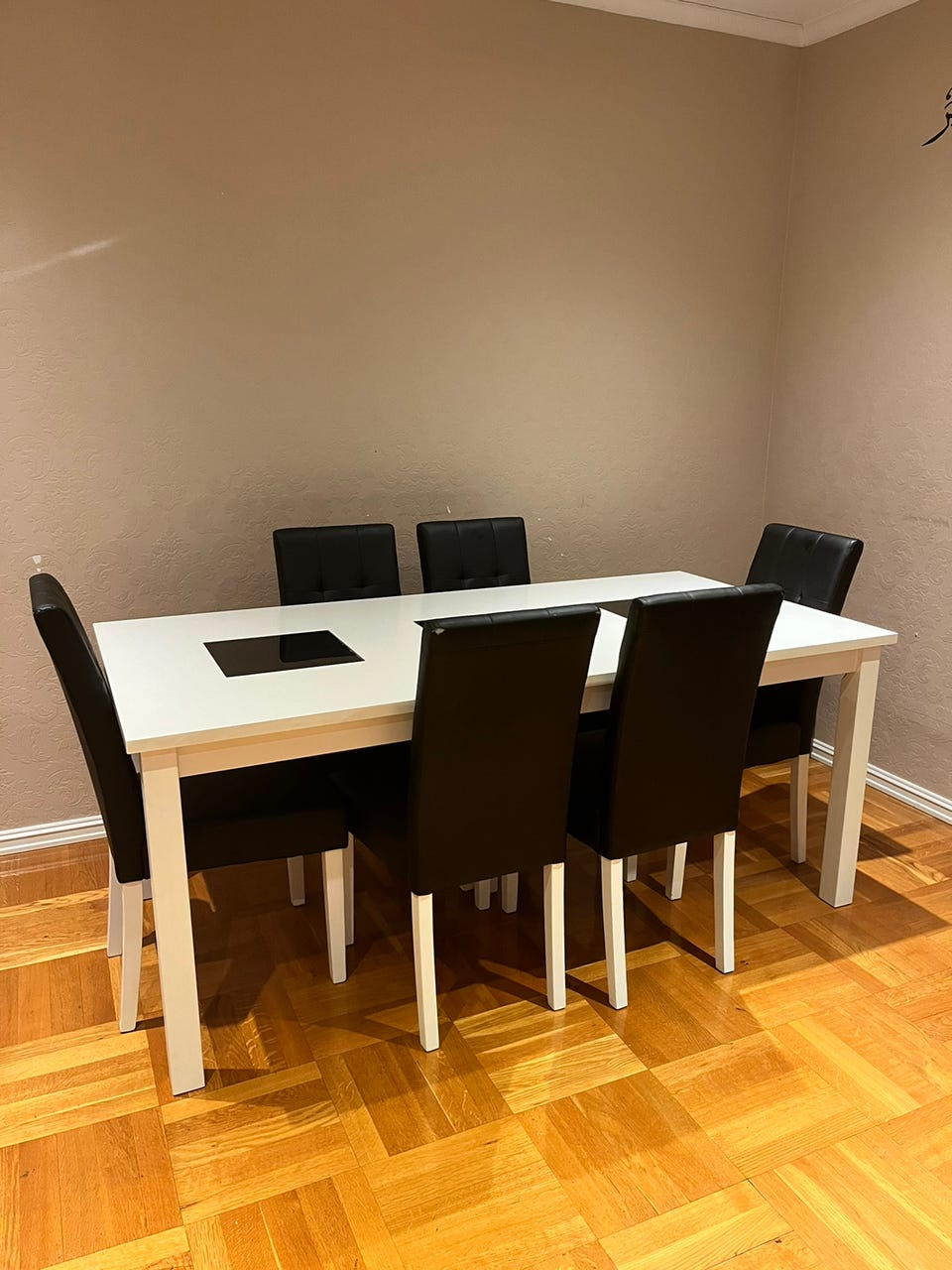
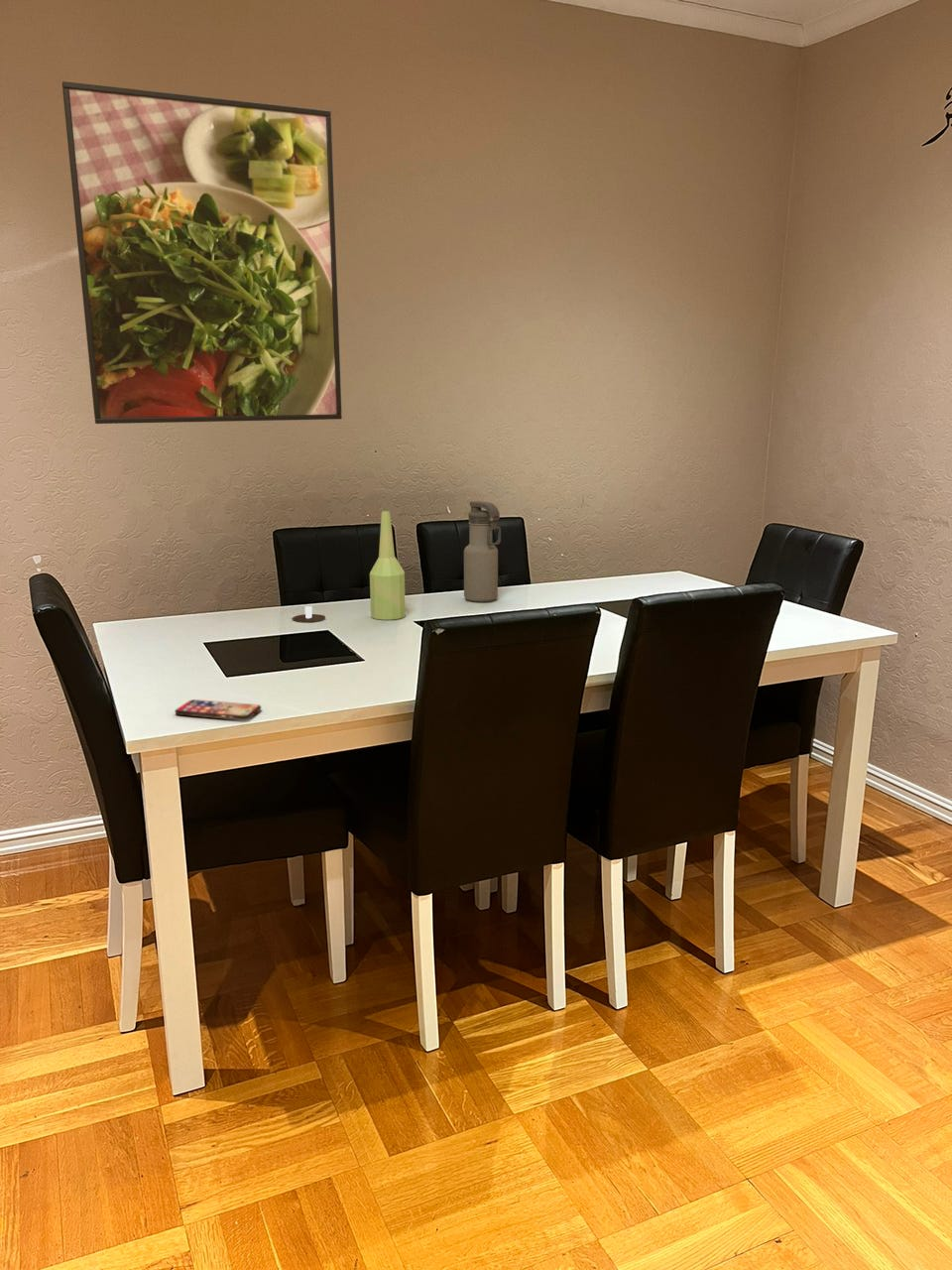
+ water bottle [463,500,502,603]
+ candle [292,605,326,623]
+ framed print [61,80,343,425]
+ smartphone [174,699,262,721]
+ bottle [369,510,407,621]
